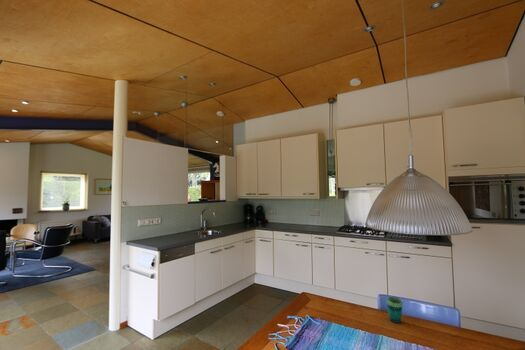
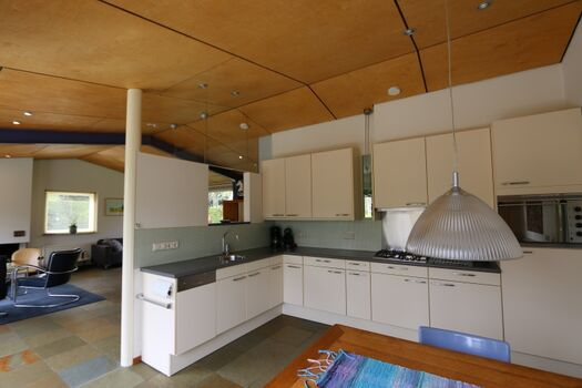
- cup [386,296,404,324]
